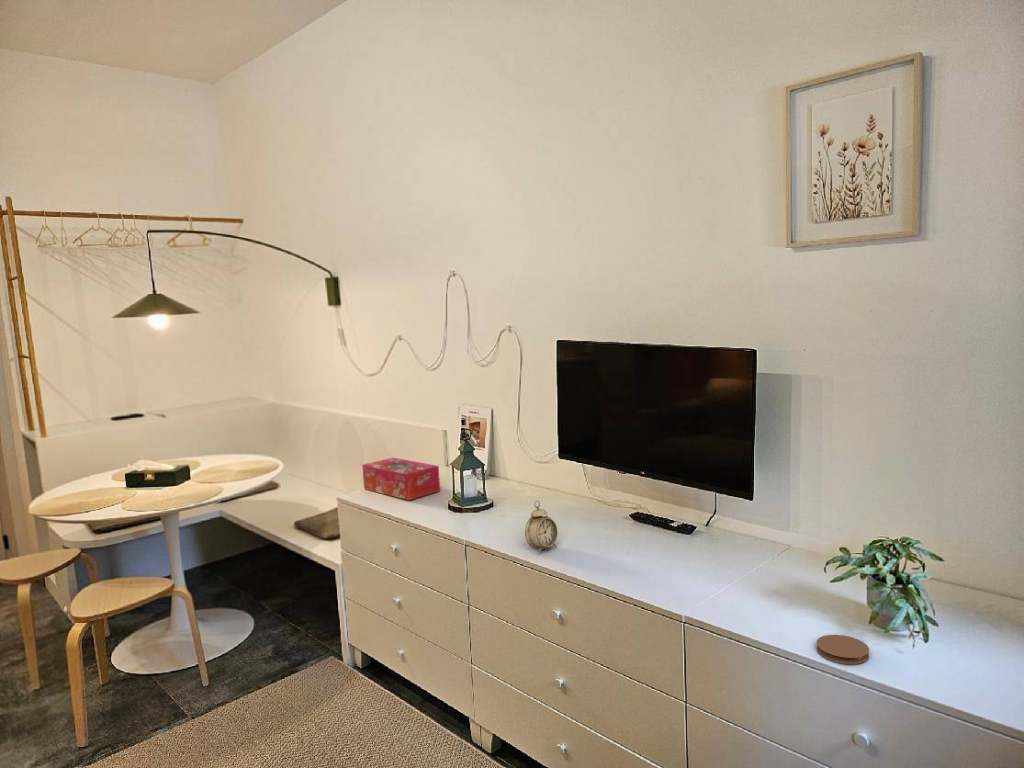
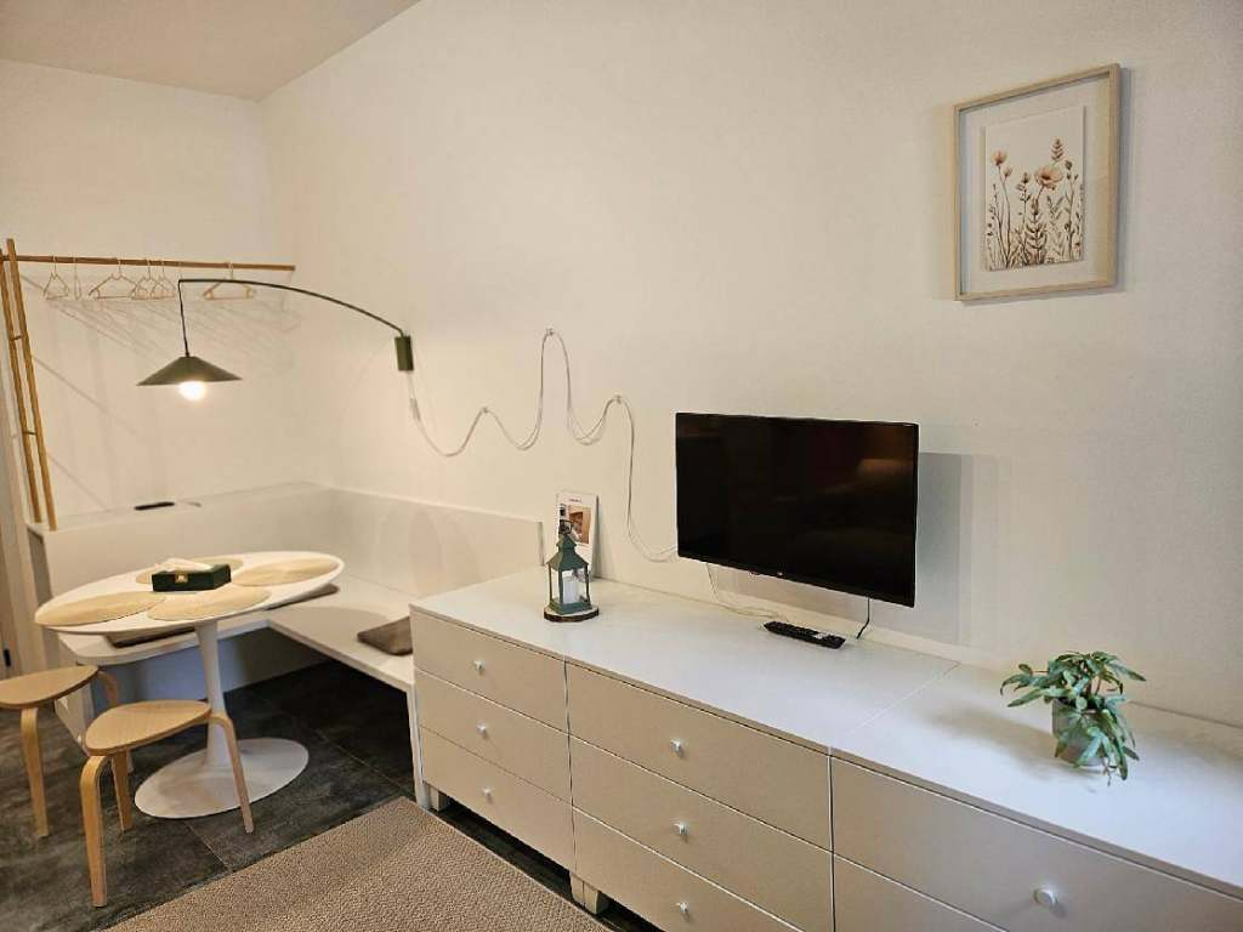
- alarm clock [524,499,559,555]
- coaster [816,634,870,665]
- tissue box [361,457,441,501]
